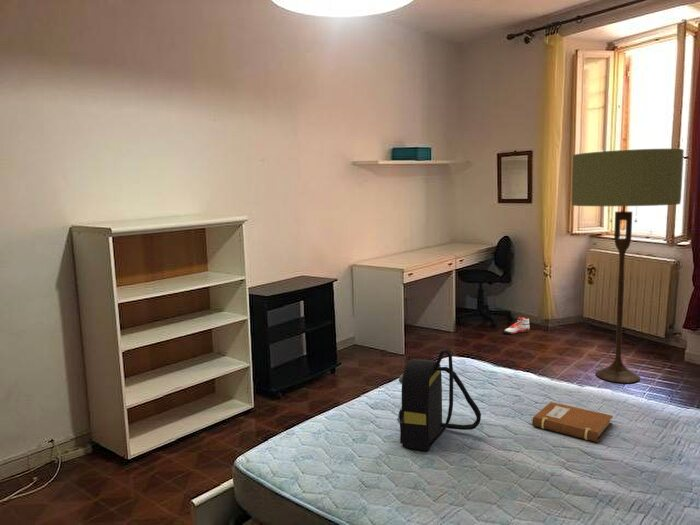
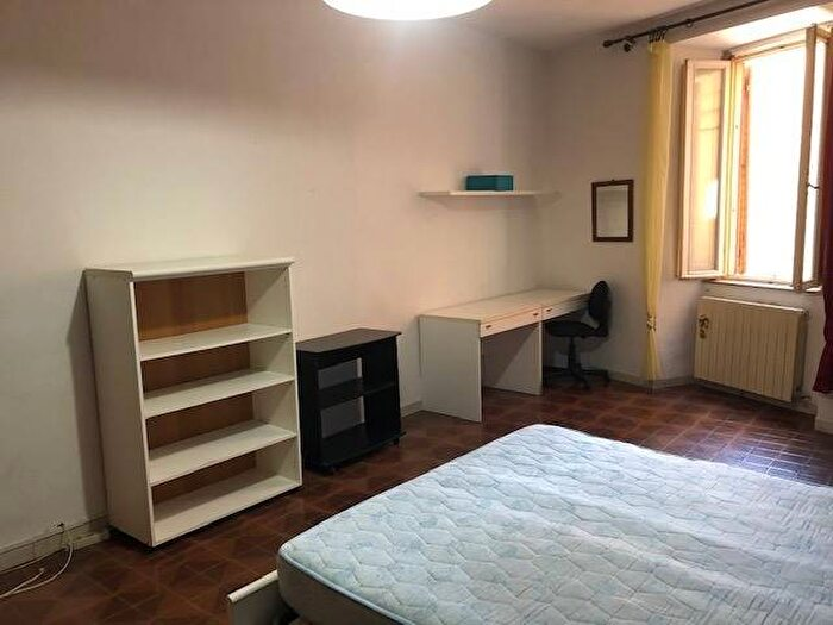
- sneaker [503,316,531,335]
- notebook [531,401,614,443]
- floor lamp [571,148,685,384]
- backpack [396,348,482,452]
